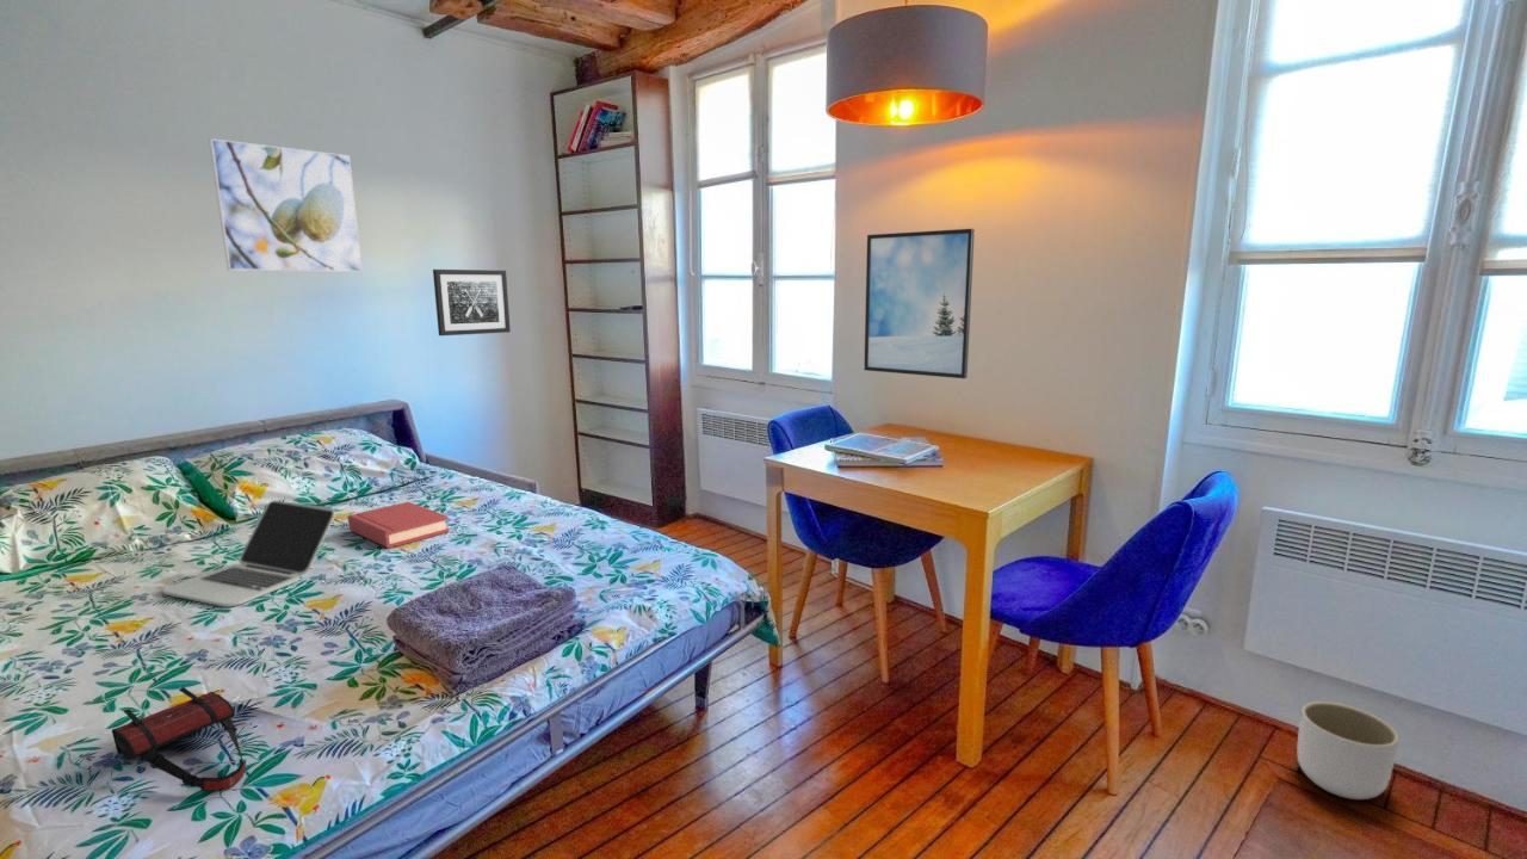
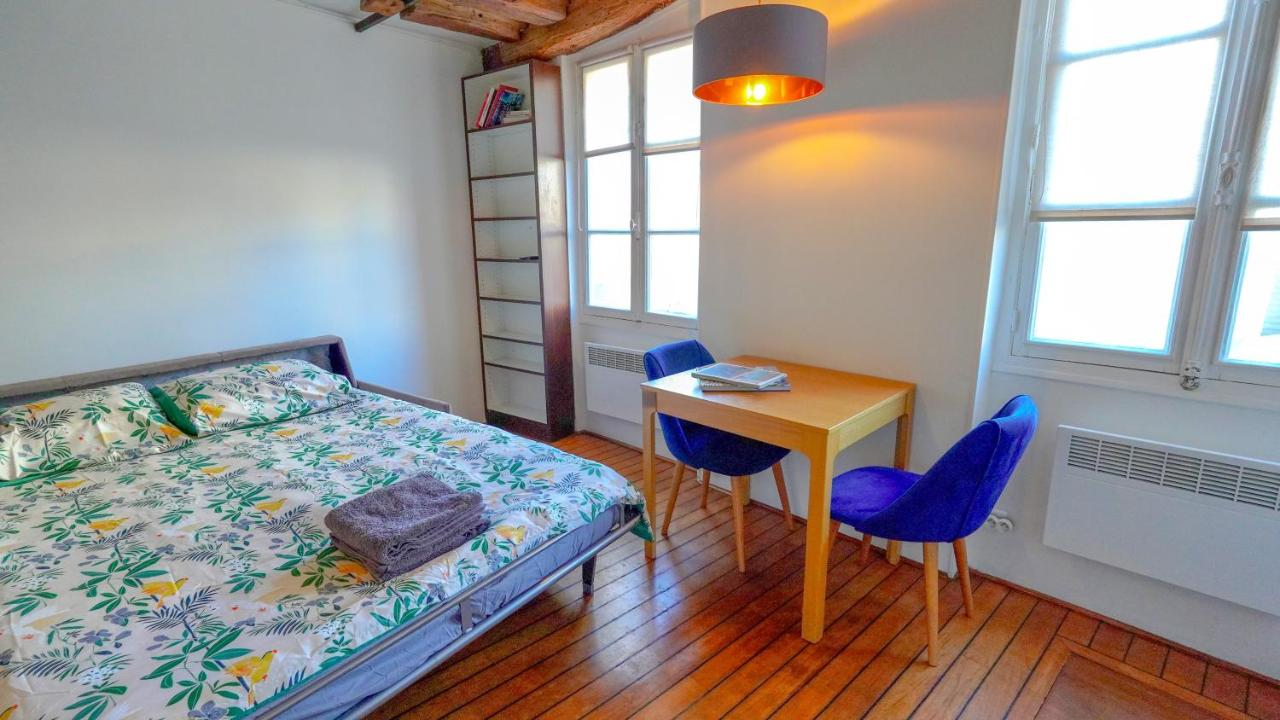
- hardback book [347,501,451,549]
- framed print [863,228,976,379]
- laptop [161,499,336,608]
- shoulder bag [111,686,247,792]
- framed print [208,137,364,273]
- wall art [432,268,512,336]
- planter [1296,700,1401,801]
